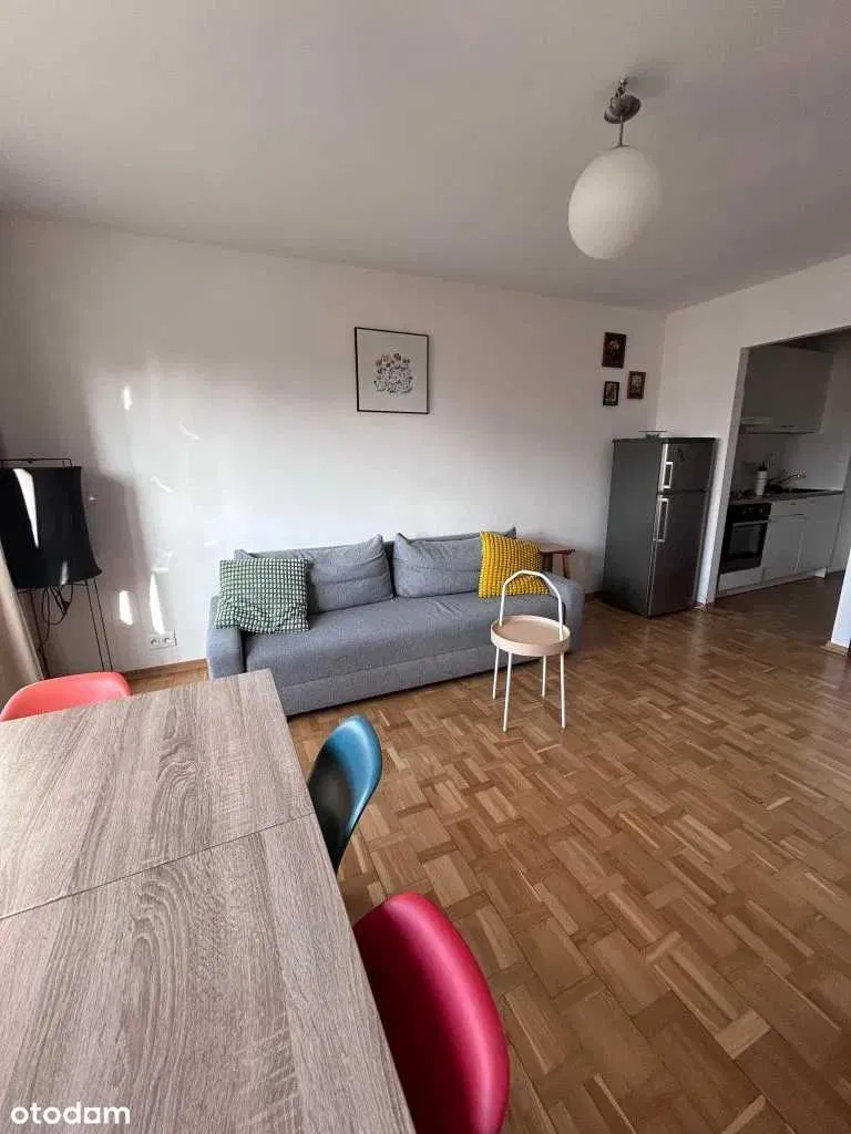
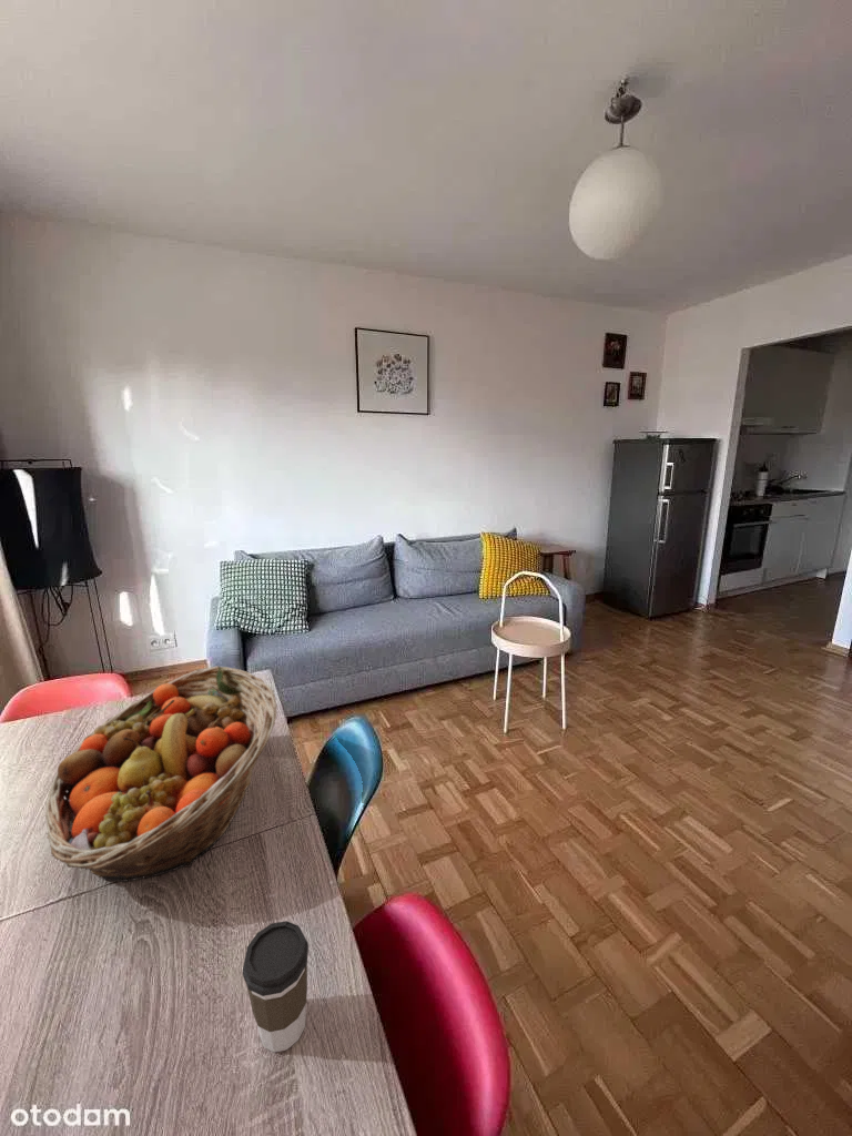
+ fruit basket [44,665,278,883]
+ coffee cup [242,920,310,1054]
